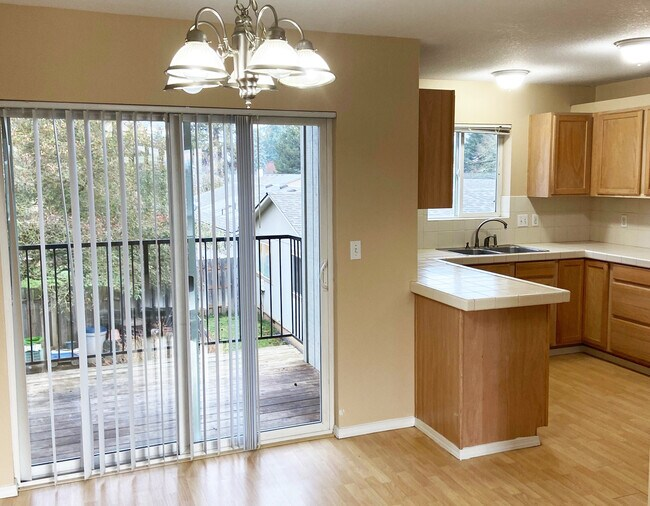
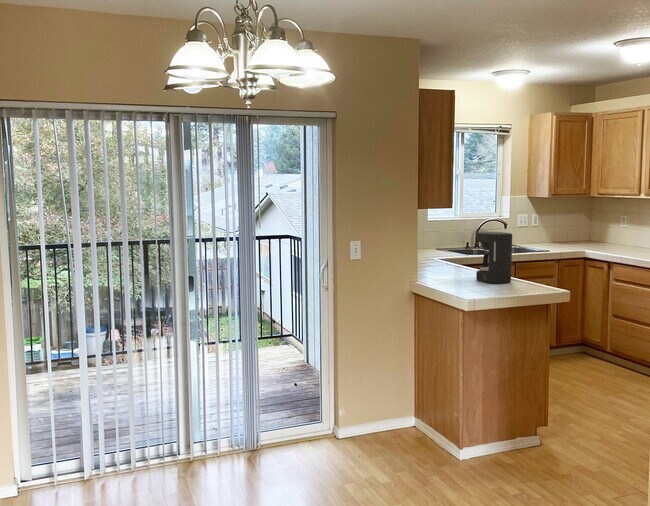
+ coffee maker [475,231,513,284]
